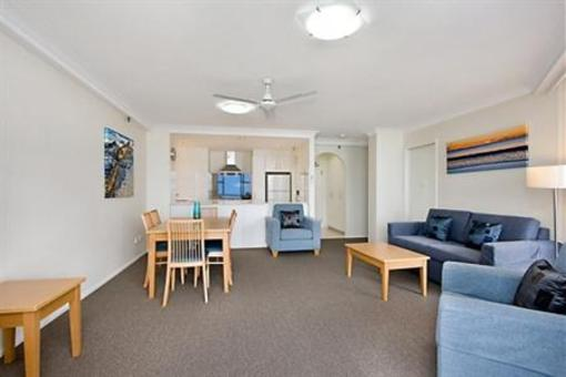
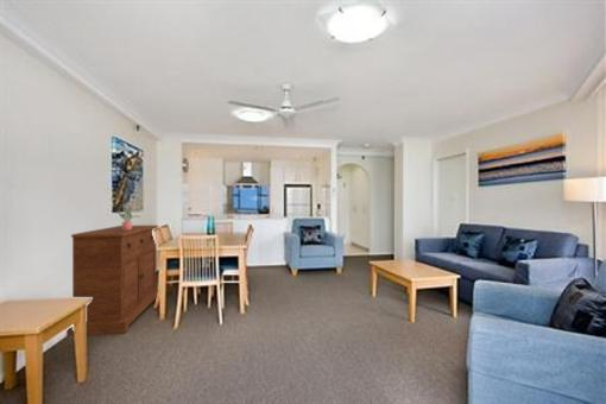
+ potted plant [114,204,141,231]
+ sideboard [65,225,159,337]
